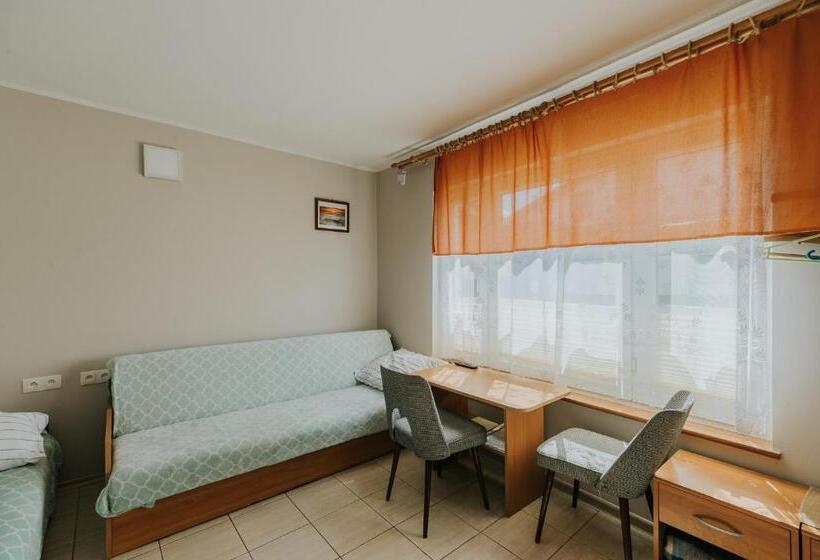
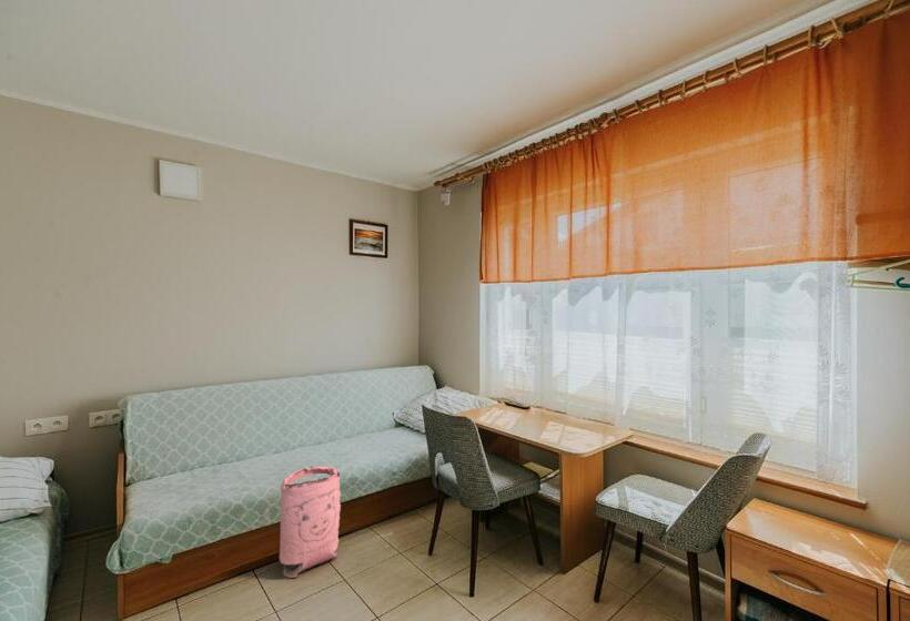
+ bag [279,466,342,579]
